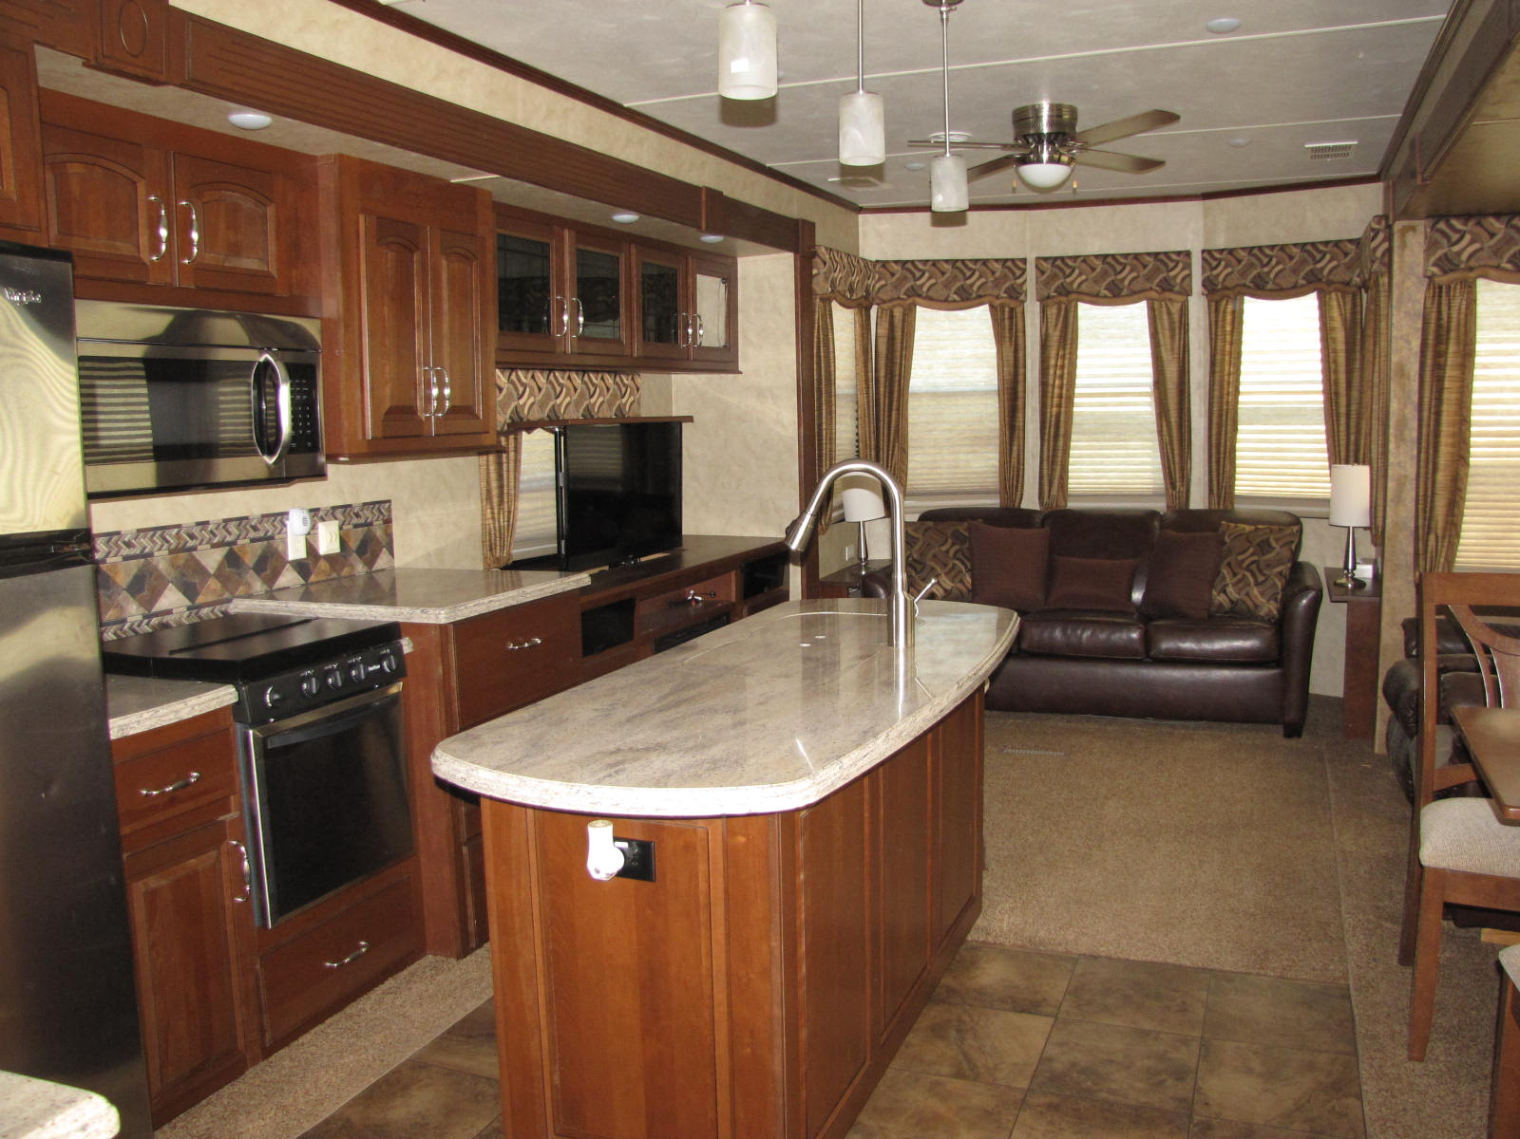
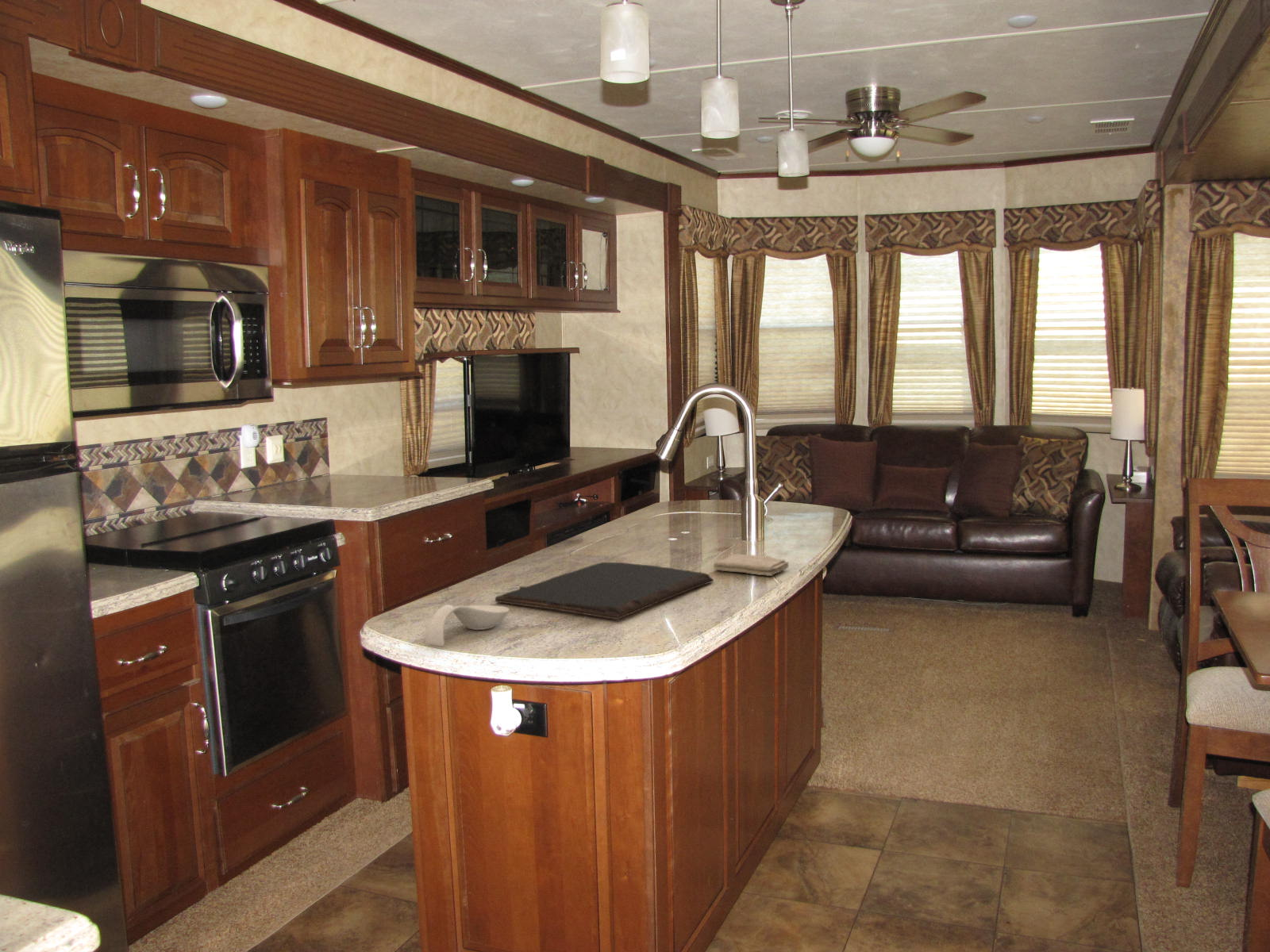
+ spoon rest [424,604,510,647]
+ cutting board [495,562,714,620]
+ washcloth [713,553,790,577]
